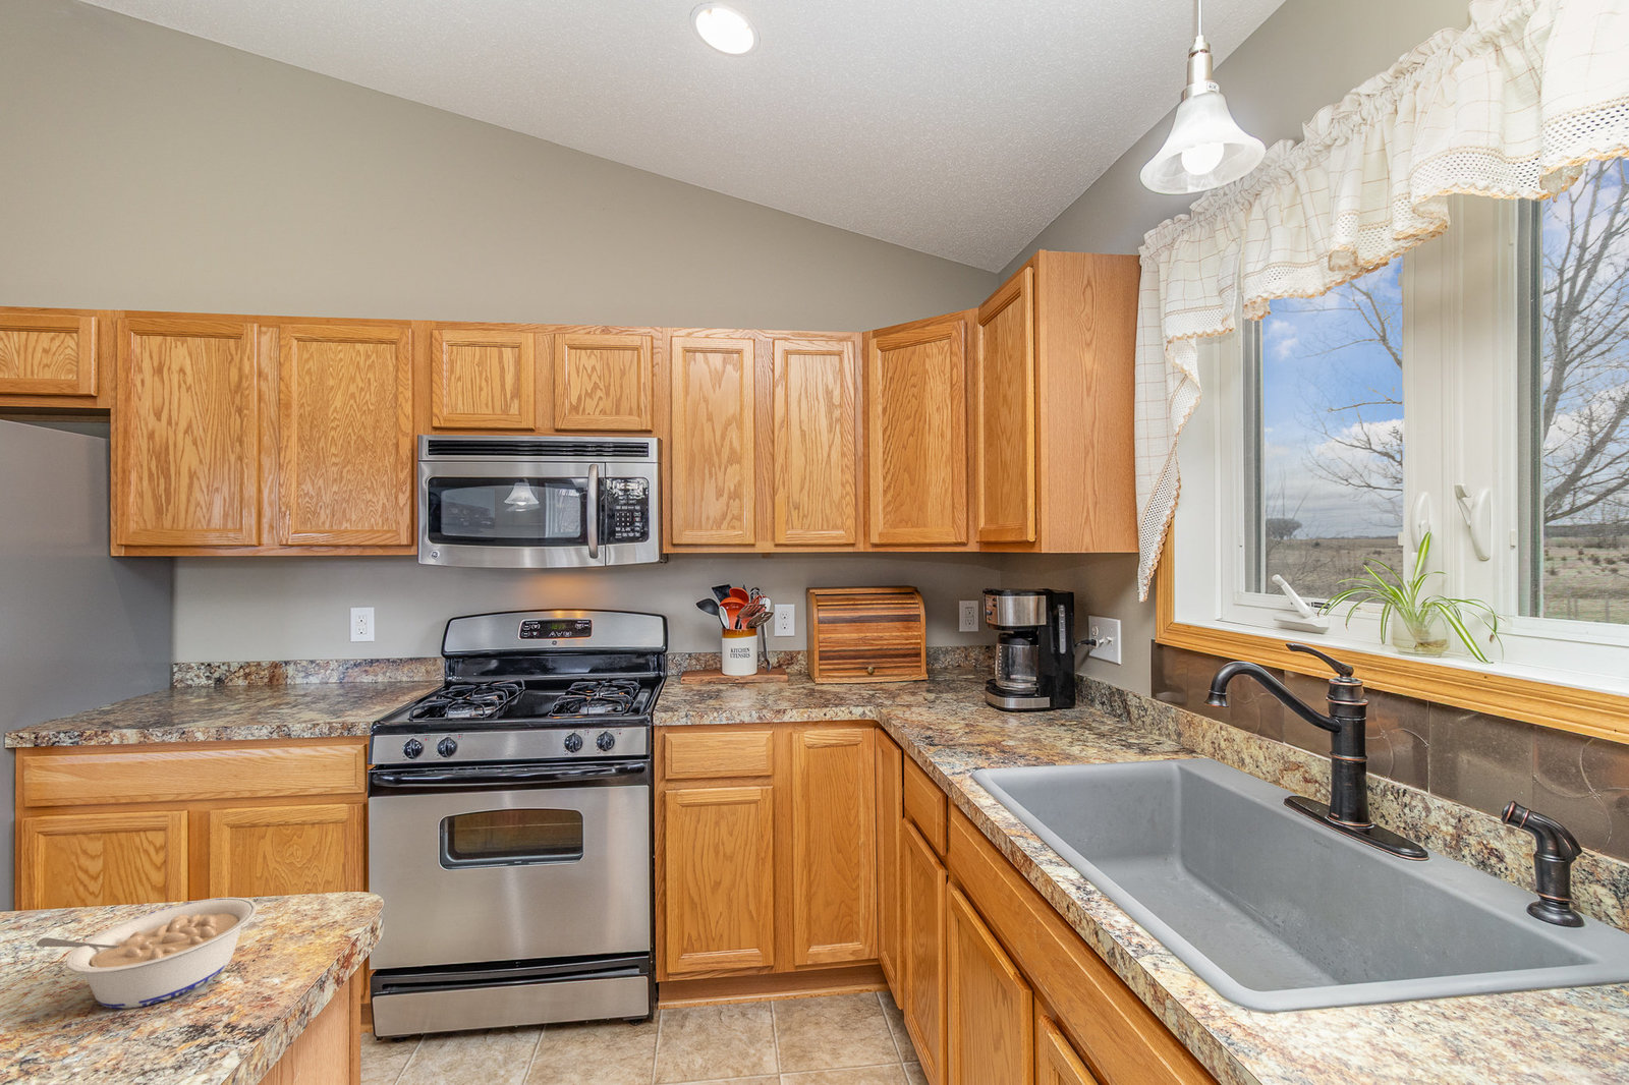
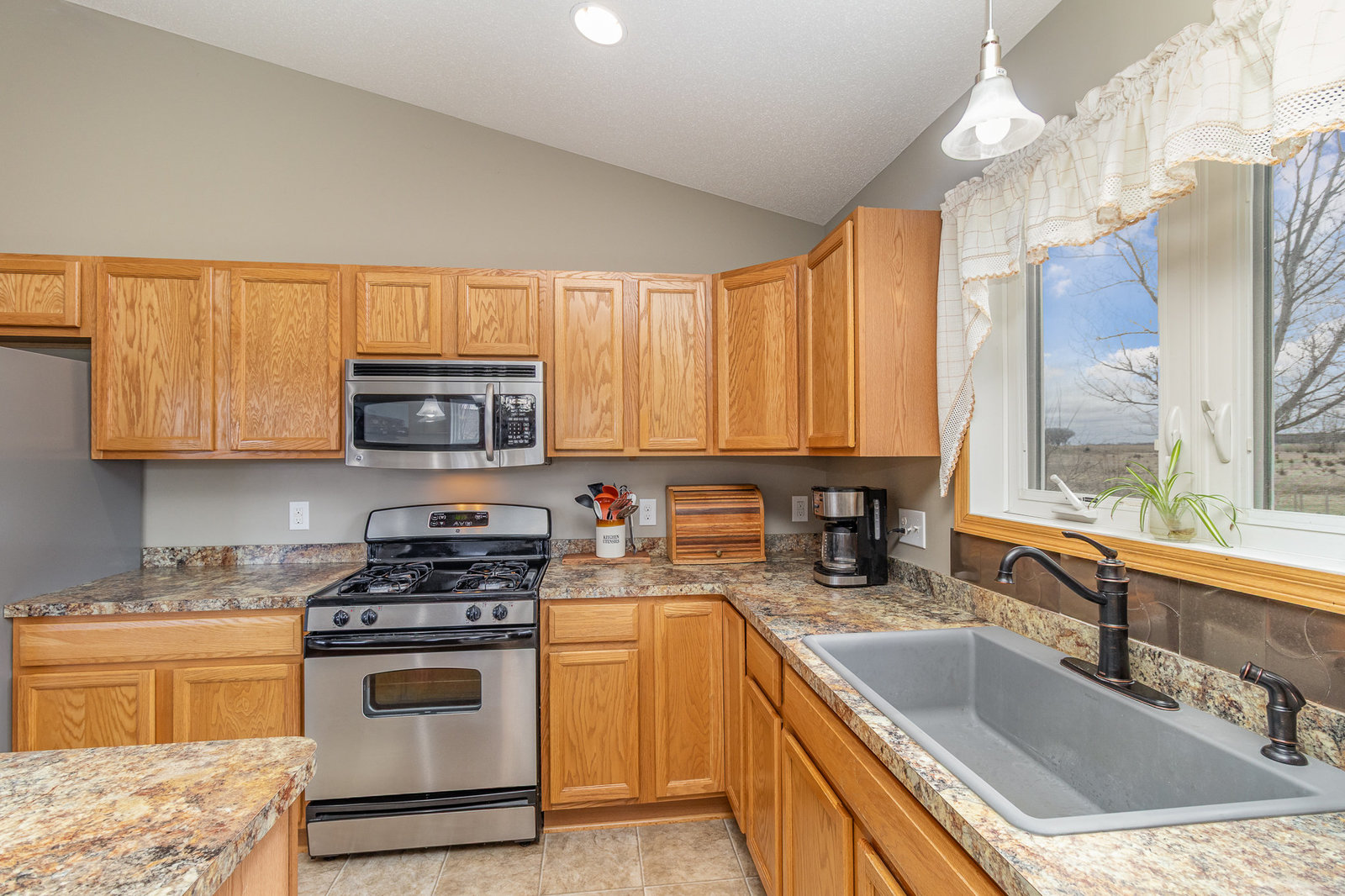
- legume [35,896,259,1011]
